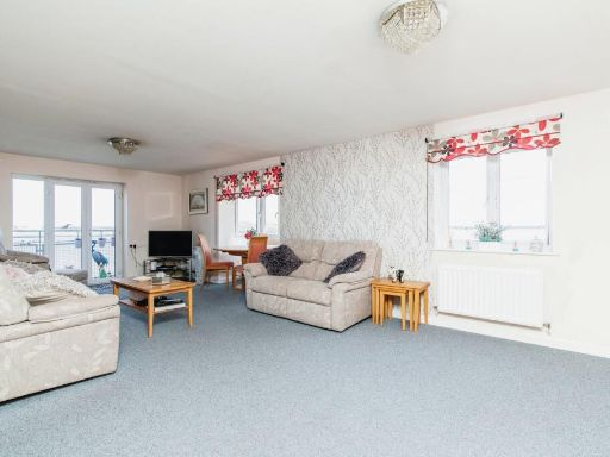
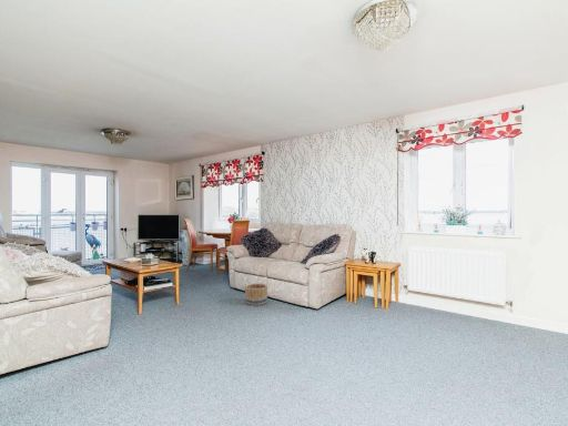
+ basket [244,283,268,306]
